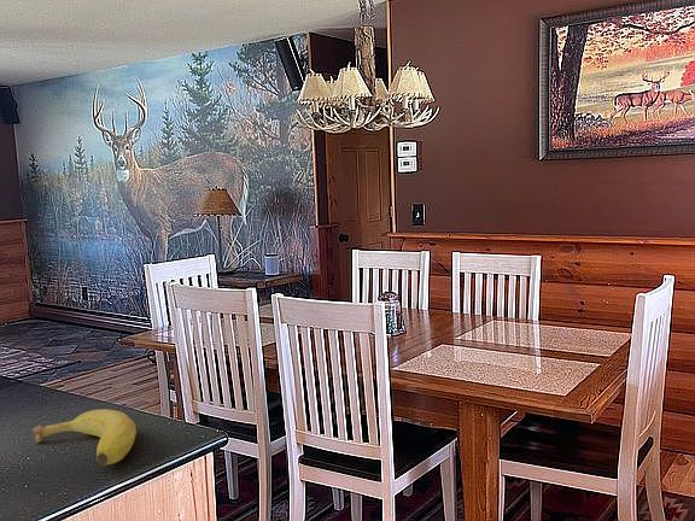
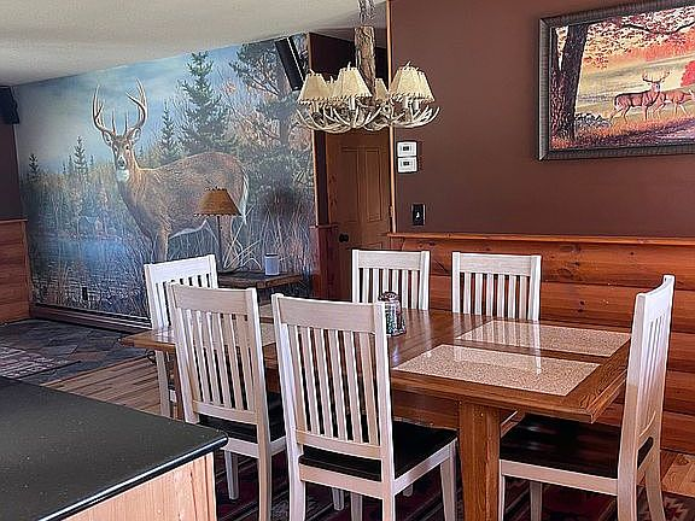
- fruit [31,408,138,467]
